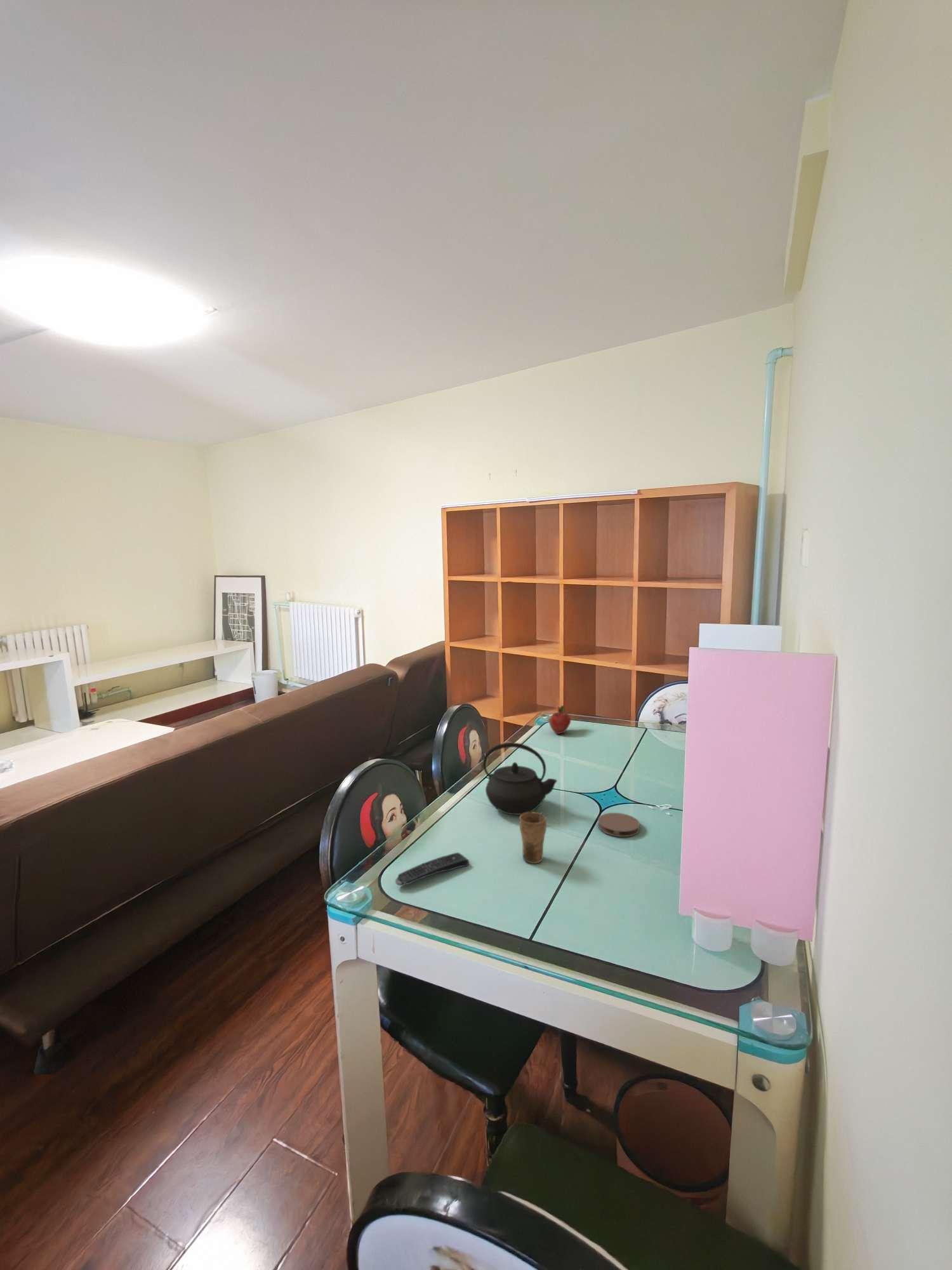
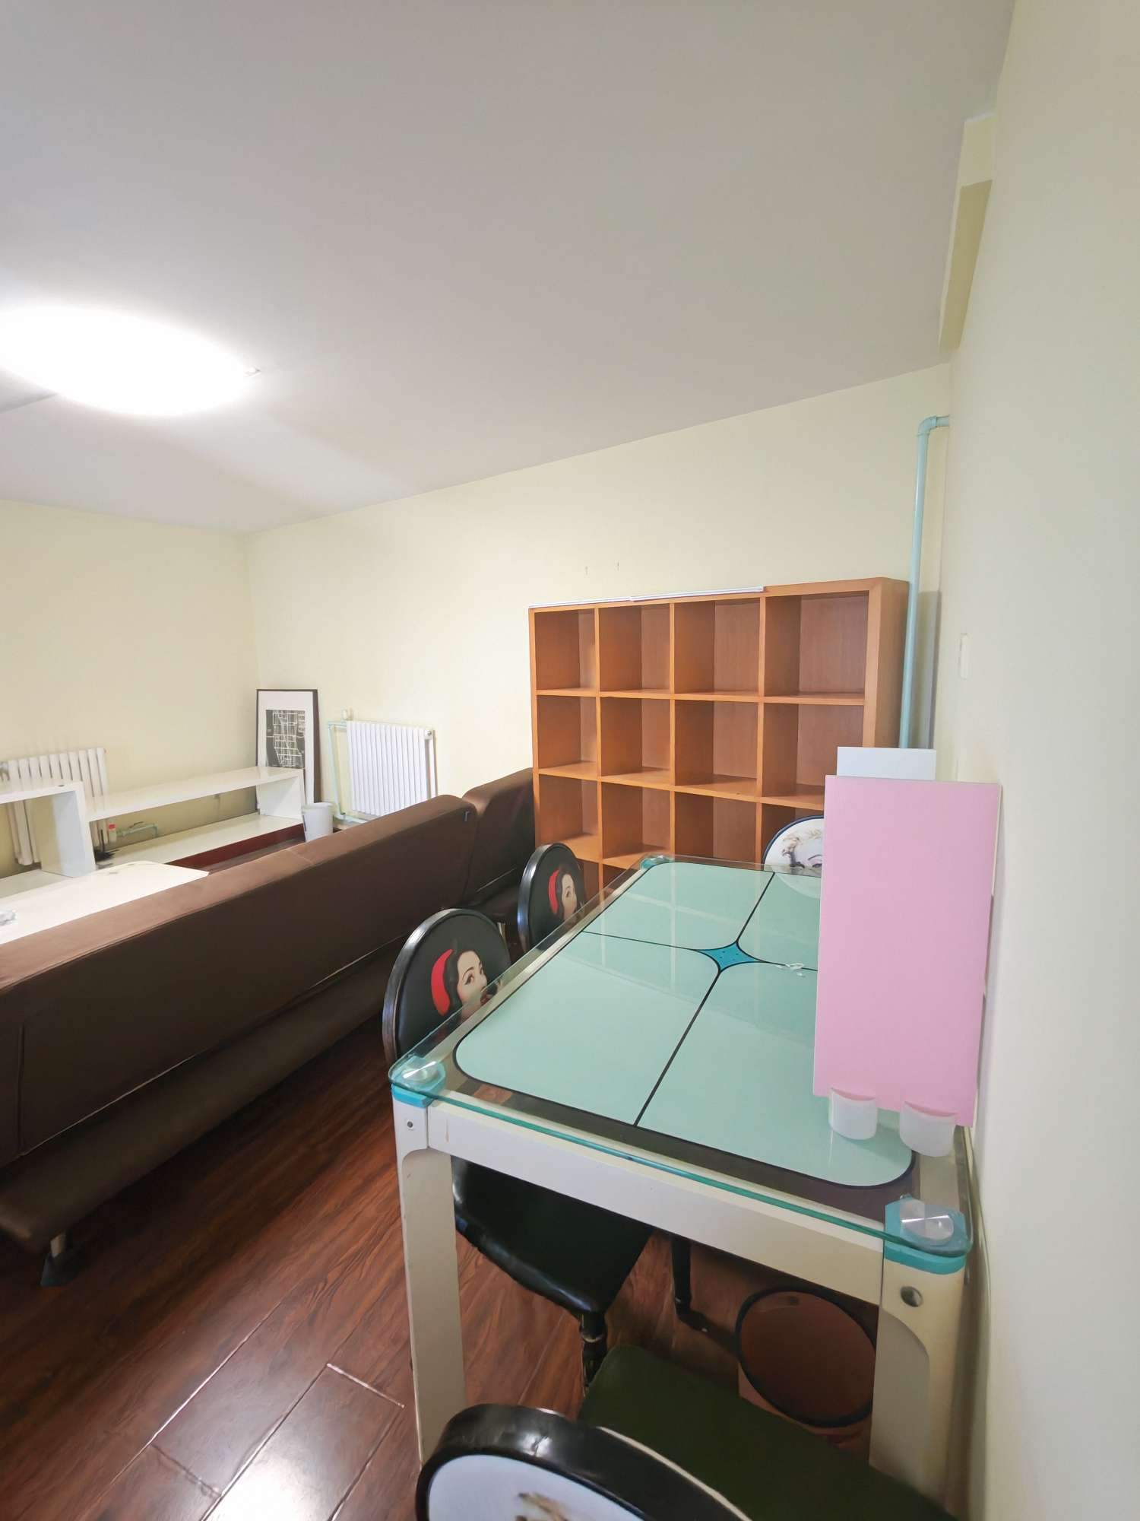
- cup [519,810,547,864]
- fruit [548,705,572,735]
- remote control [395,852,470,886]
- coaster [597,812,640,838]
- kettle [482,742,558,815]
